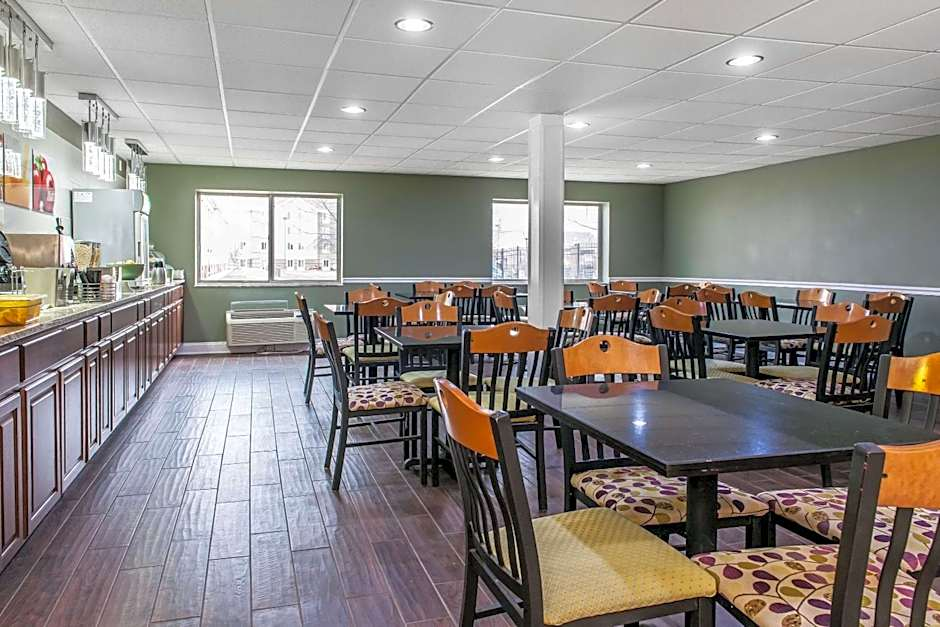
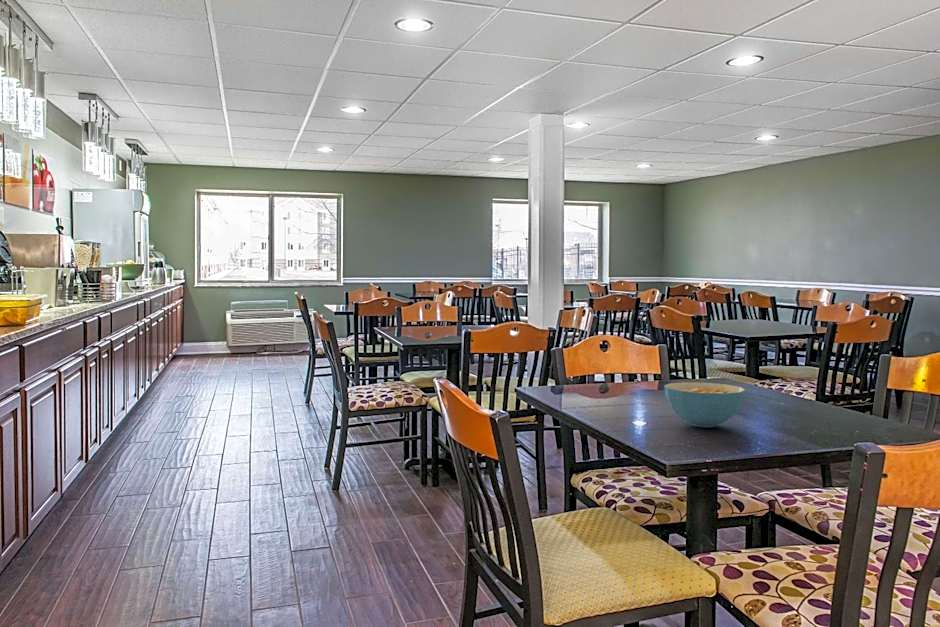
+ cereal bowl [663,381,747,428]
